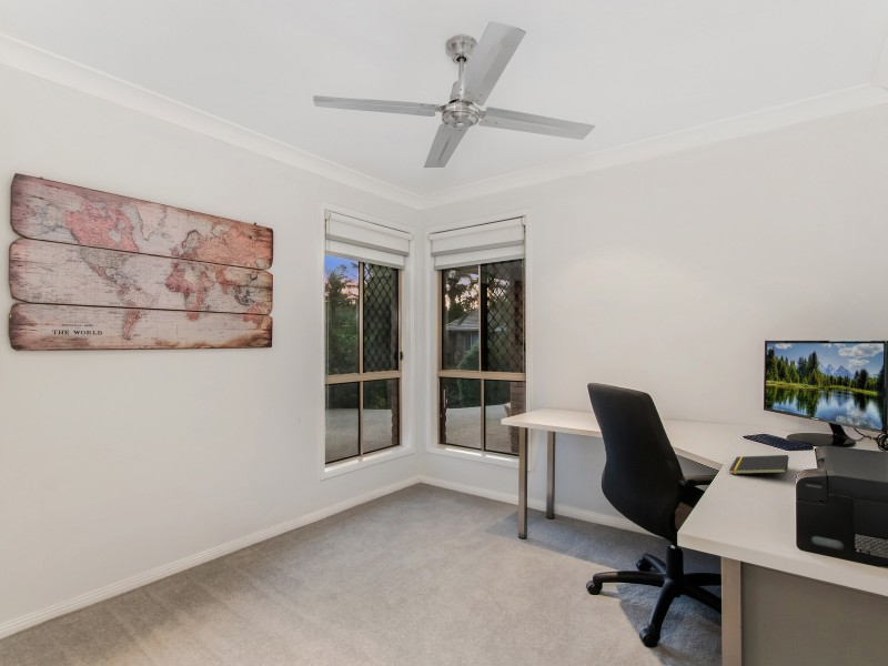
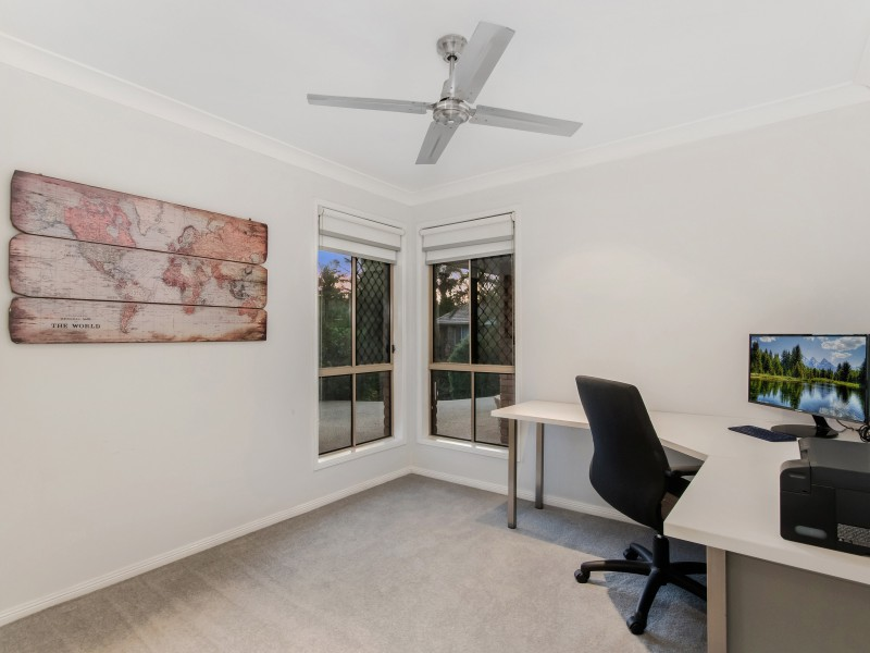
- notepad [728,454,790,475]
